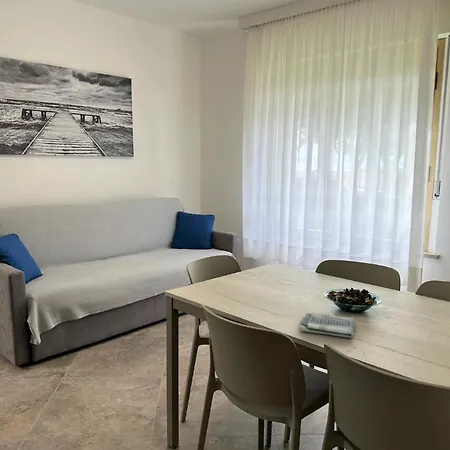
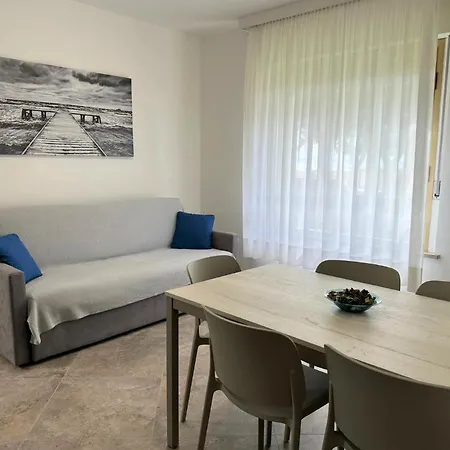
- dish towel [299,311,356,339]
